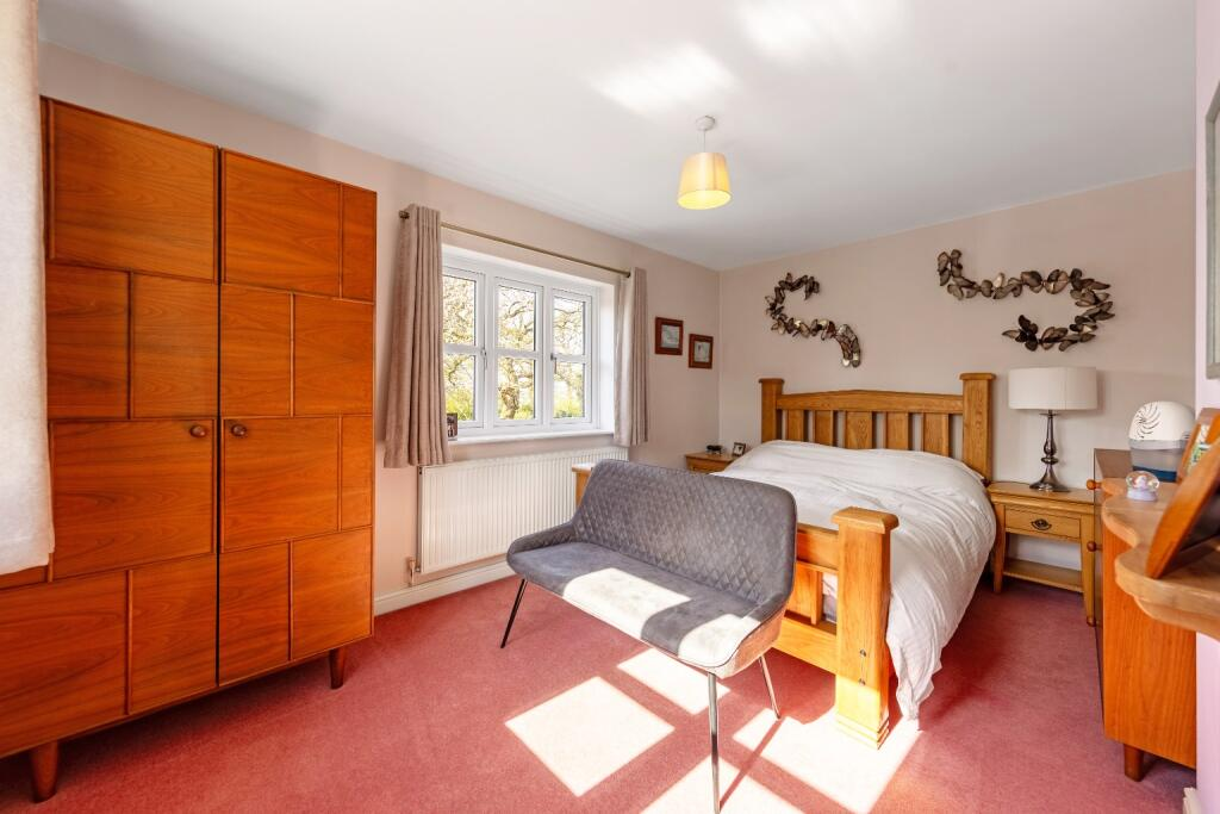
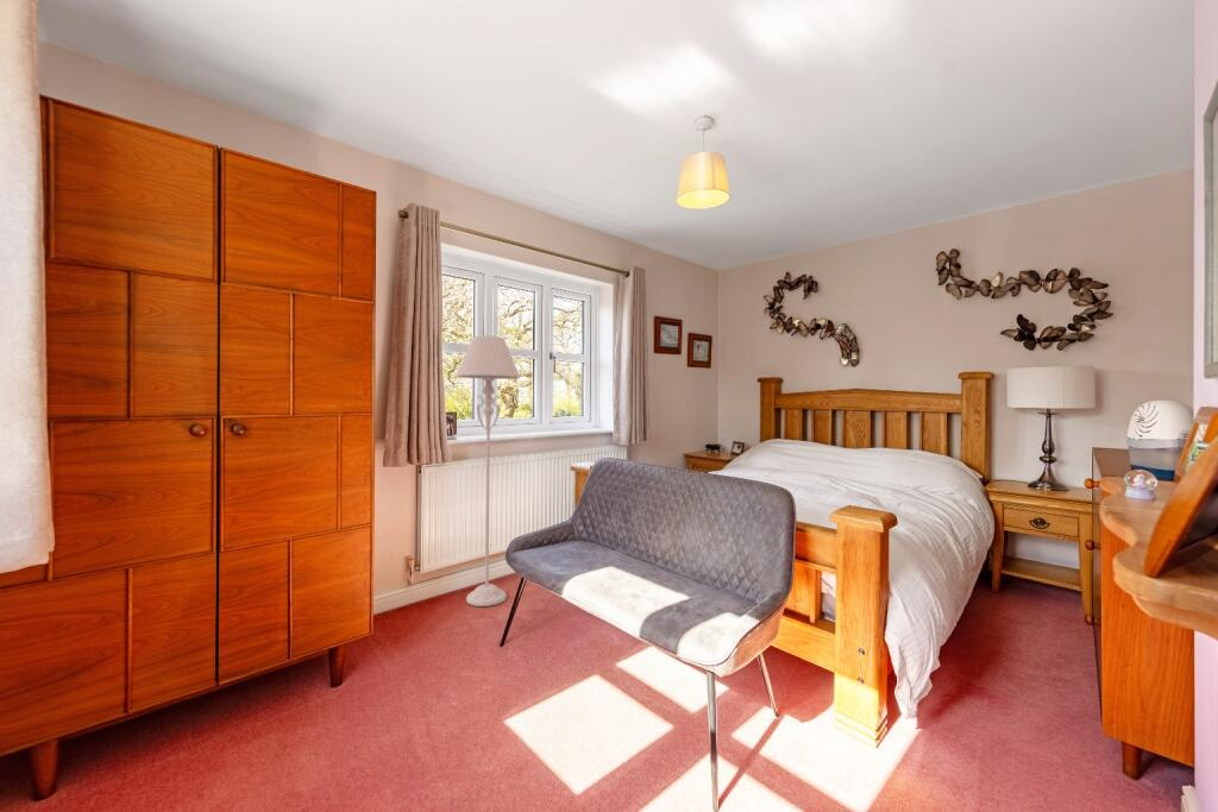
+ floor lamp [454,334,521,608]
